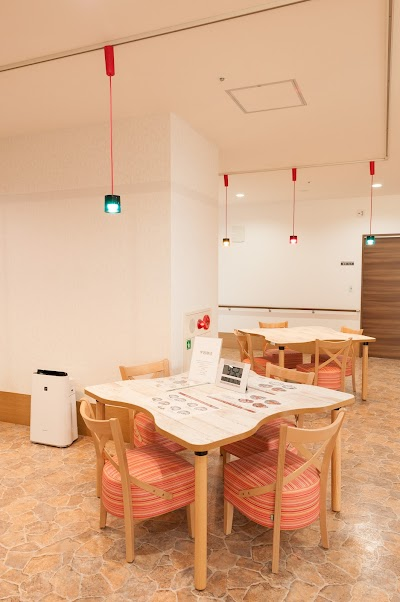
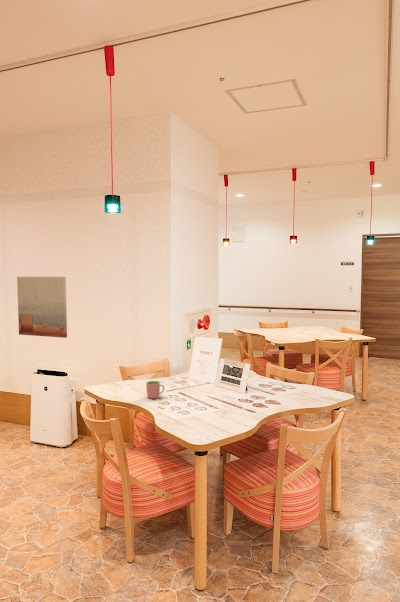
+ cup [145,380,165,400]
+ wall art [16,276,68,339]
